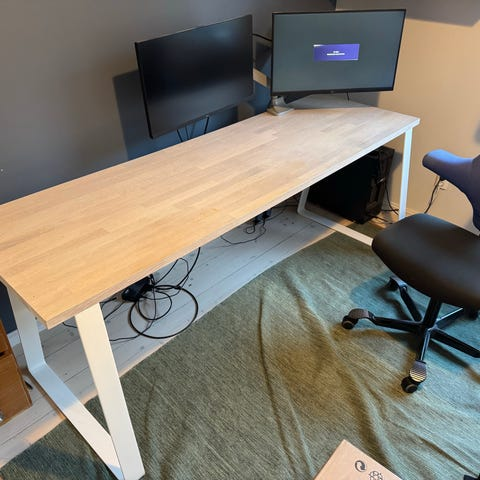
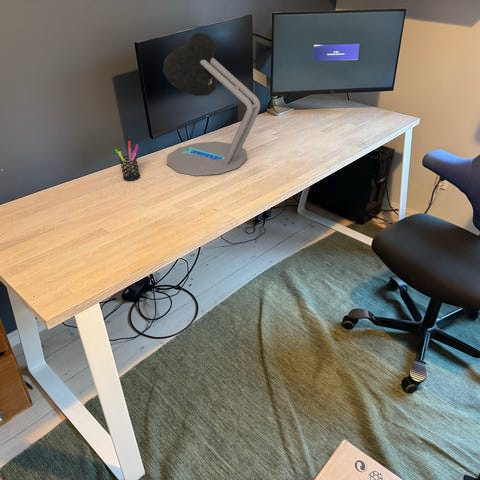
+ desk lamp [162,32,261,177]
+ pen holder [114,140,141,182]
